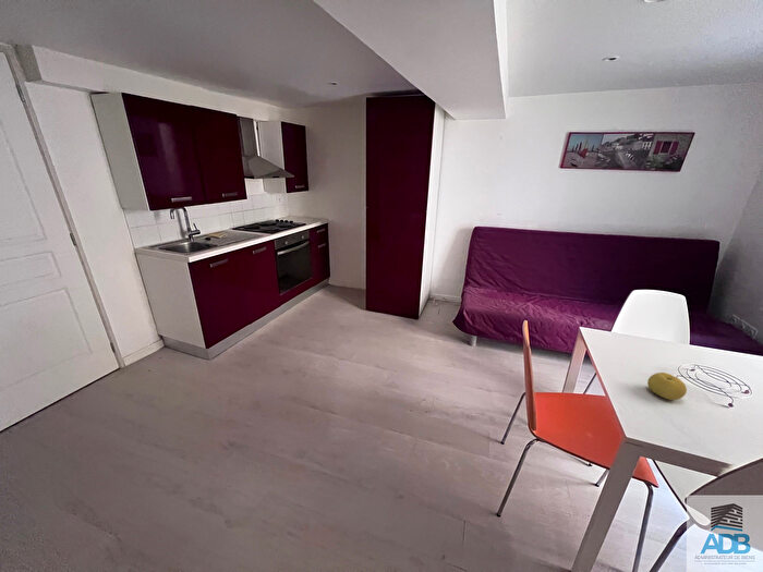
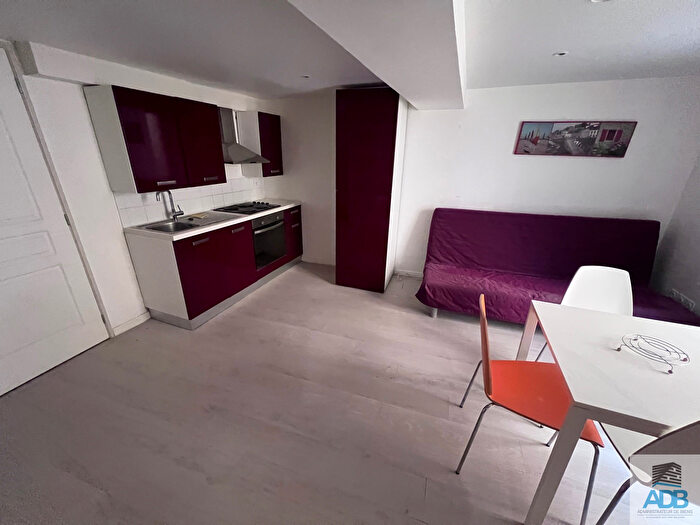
- fruit [646,372,688,401]
